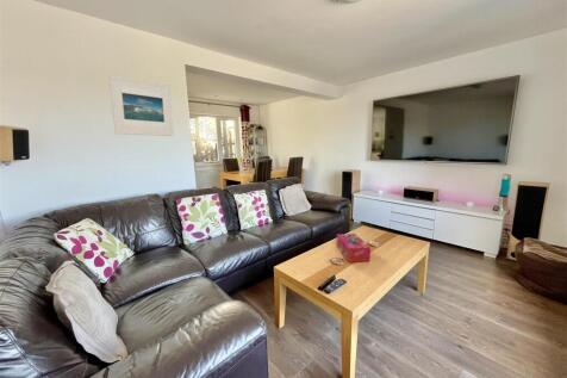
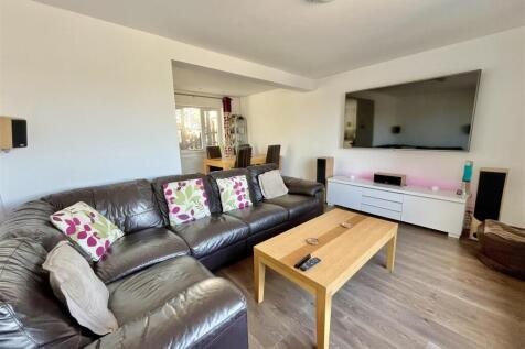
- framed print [108,74,175,137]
- tissue box [336,233,372,264]
